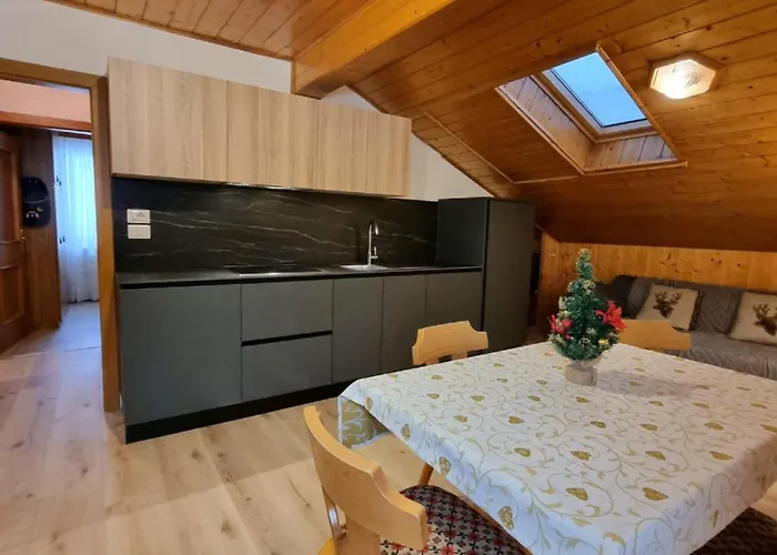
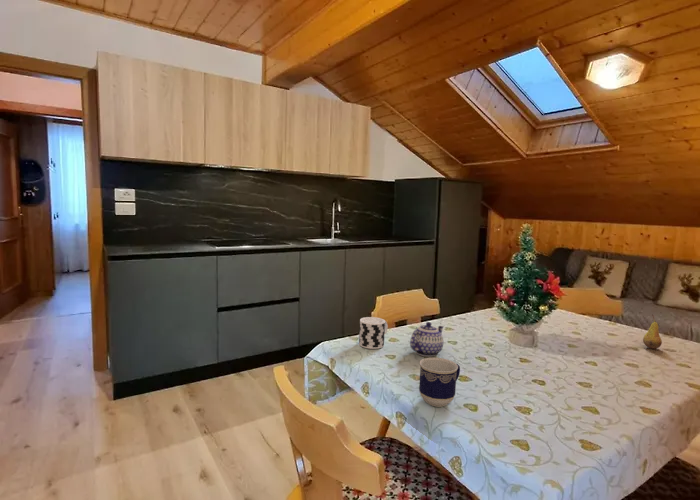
+ fruit [642,313,663,350]
+ cup [358,316,389,350]
+ cup [418,357,461,408]
+ teapot [409,321,444,358]
